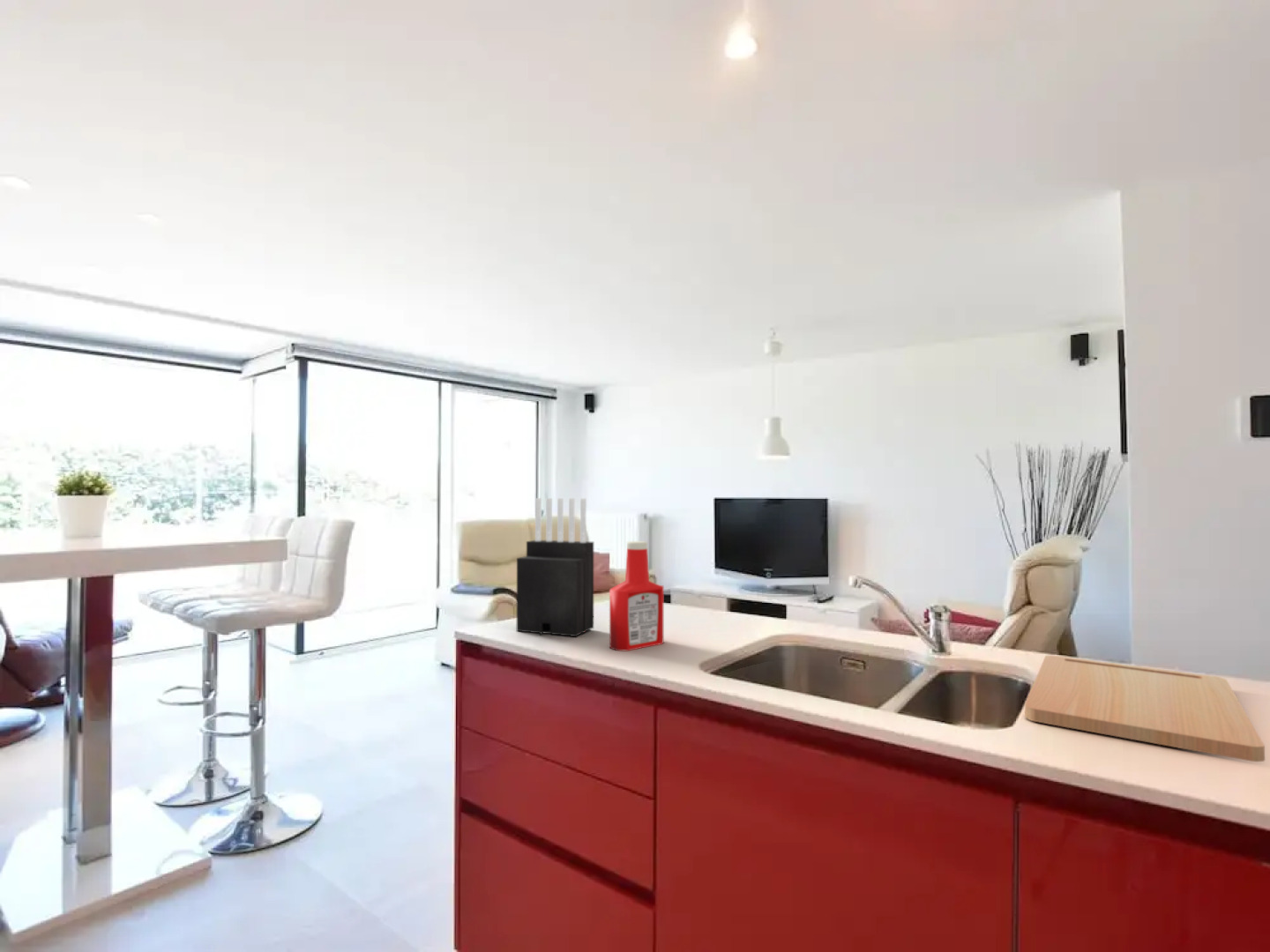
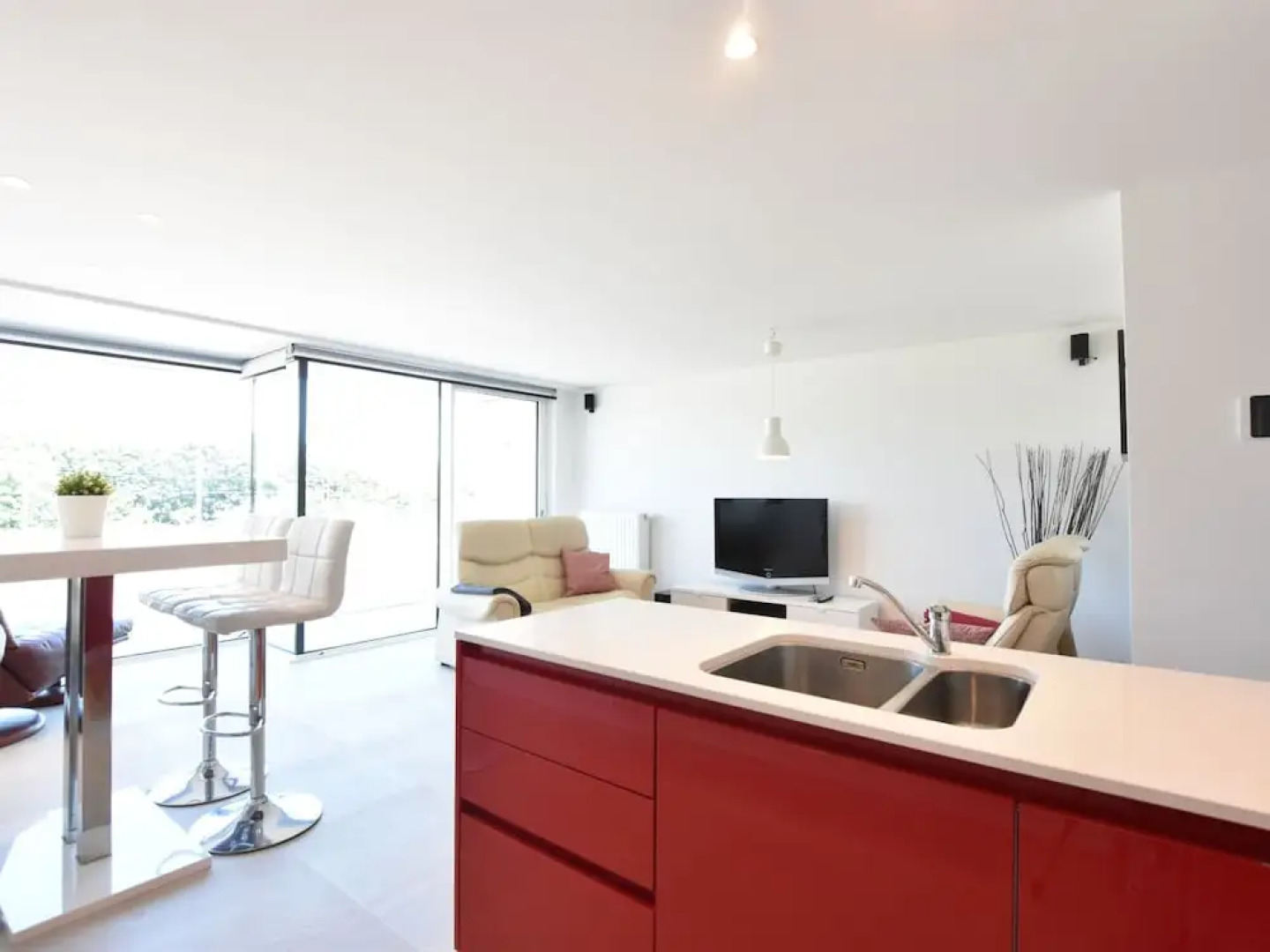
- soap bottle [609,540,664,652]
- cutting board [1024,654,1266,762]
- knife block [516,497,594,637]
